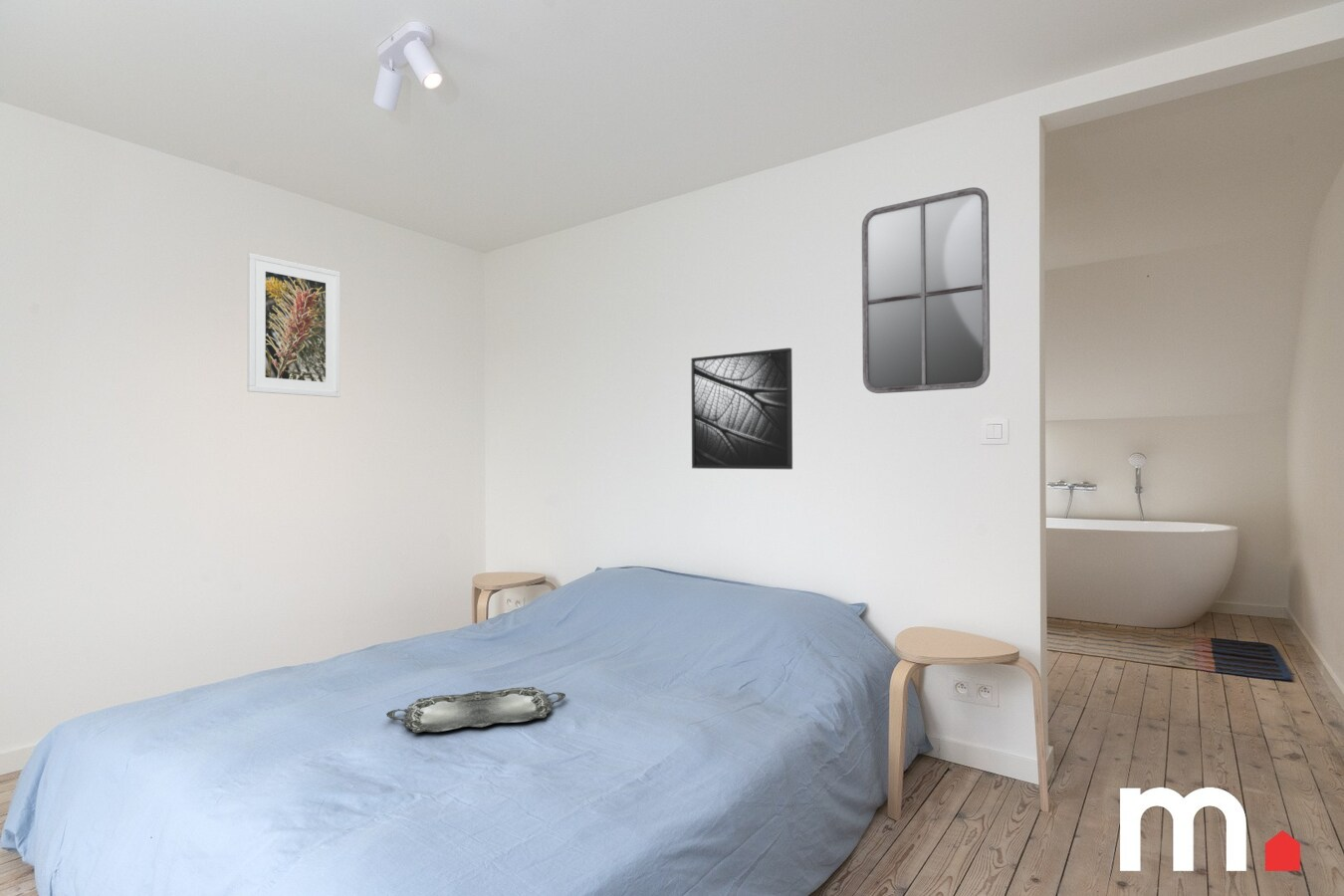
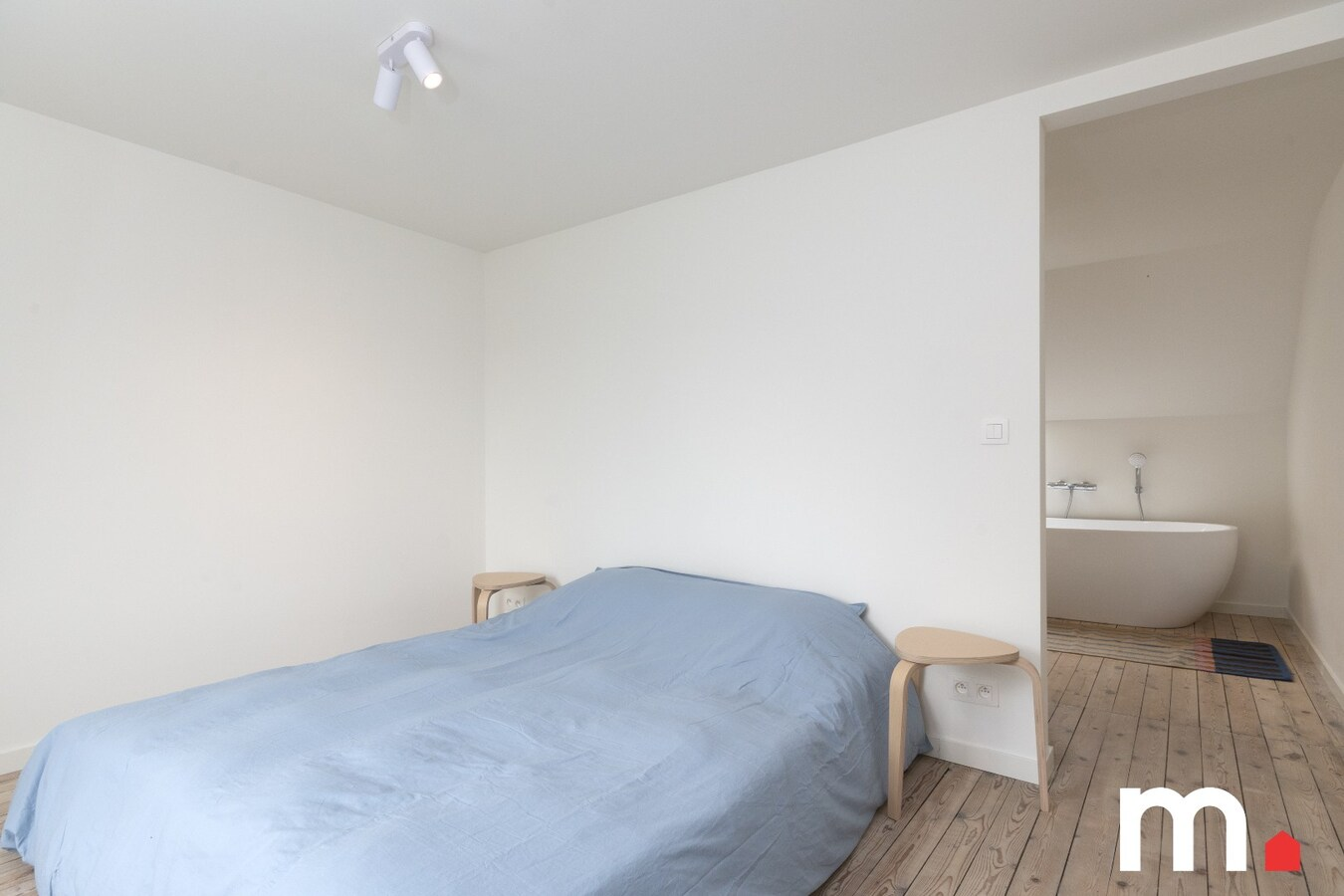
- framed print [690,346,793,470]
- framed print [247,252,340,398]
- serving tray [385,686,566,734]
- home mirror [861,186,991,394]
